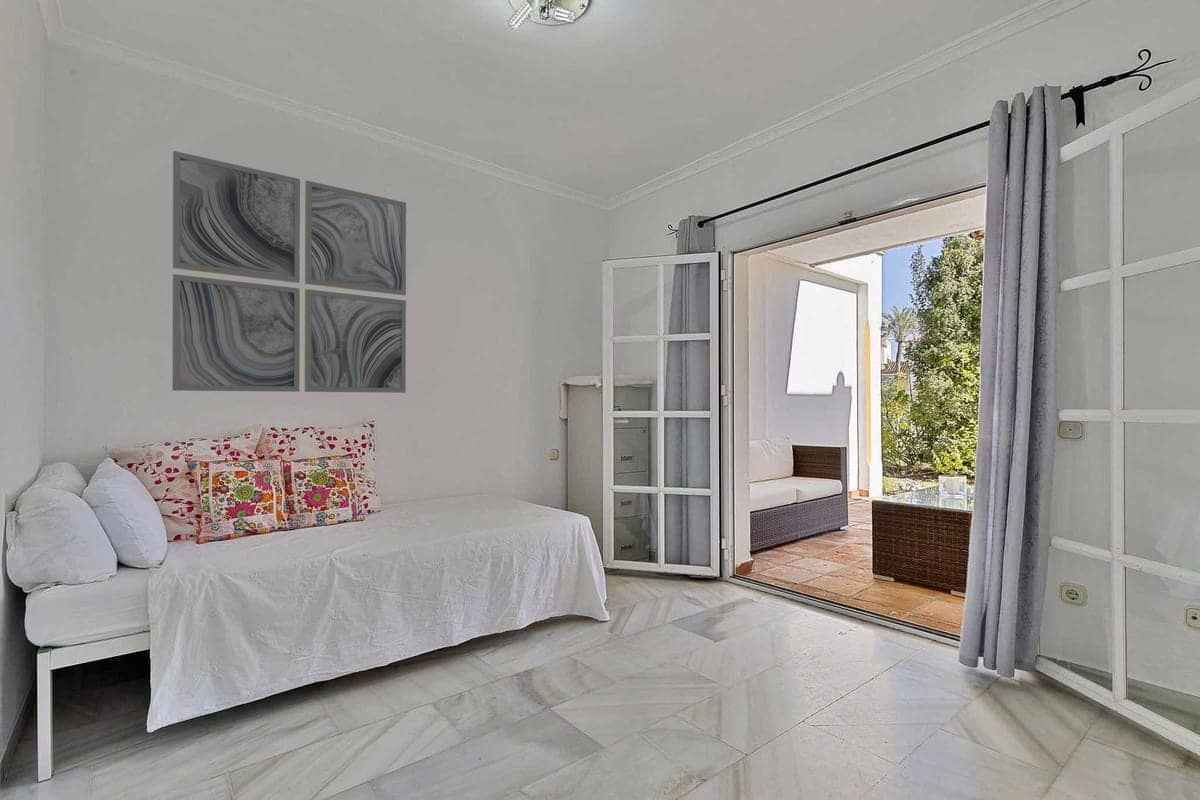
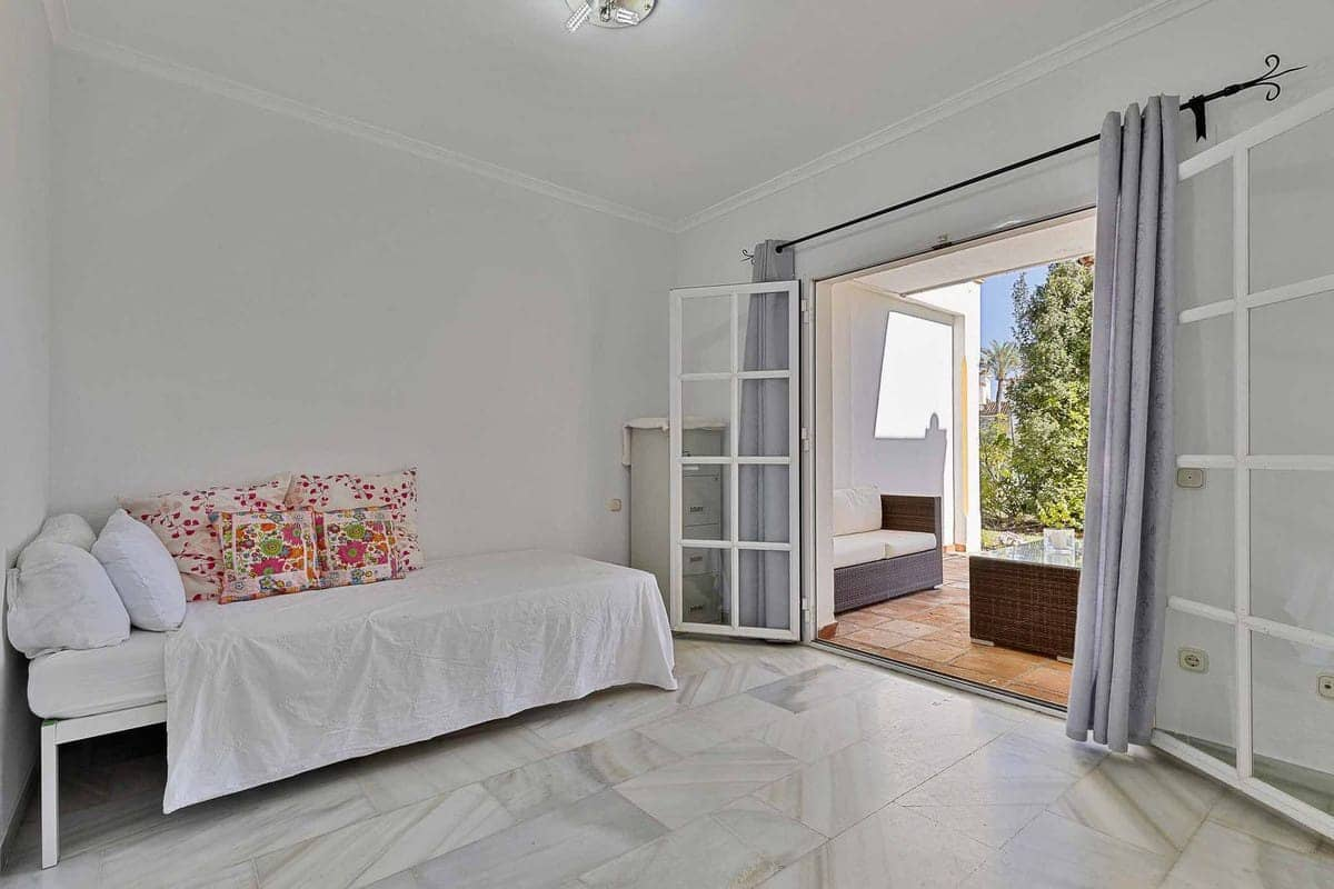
- wall art [171,150,407,394]
